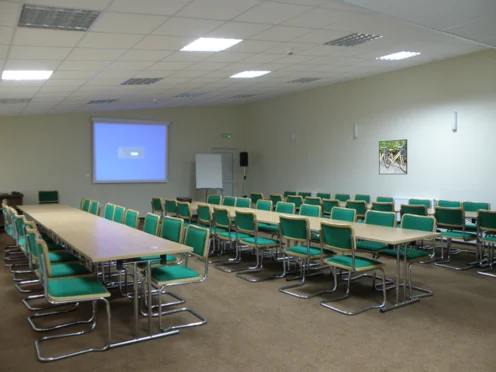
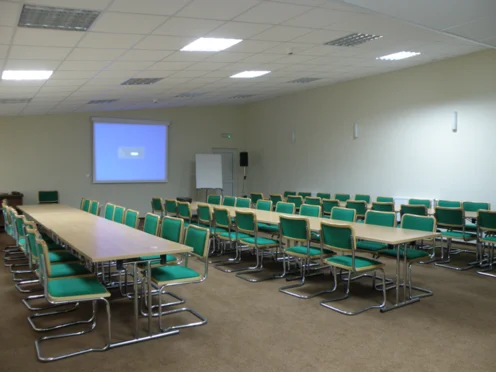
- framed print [378,138,408,175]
